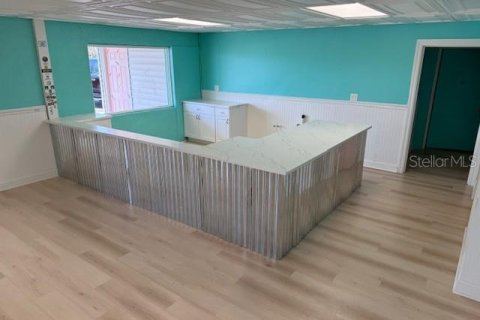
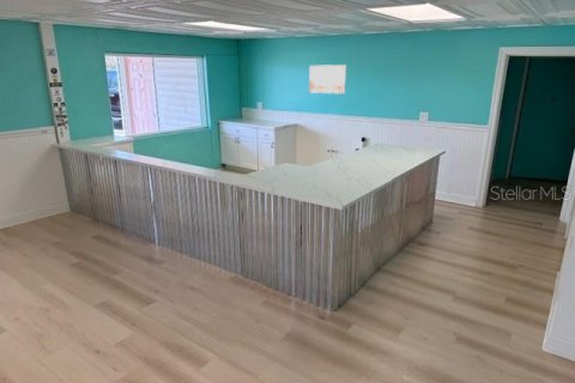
+ wall art [308,63,347,95]
